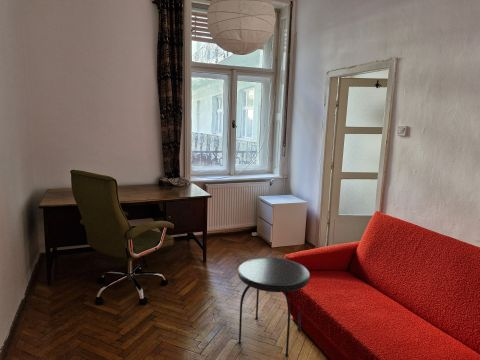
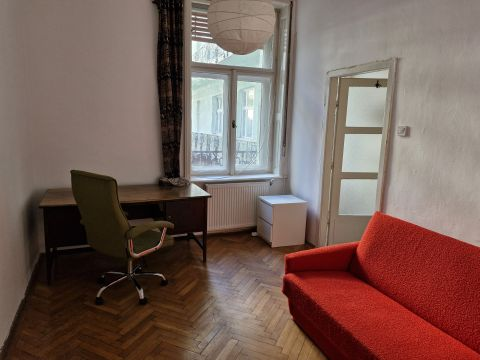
- side table [237,256,311,358]
